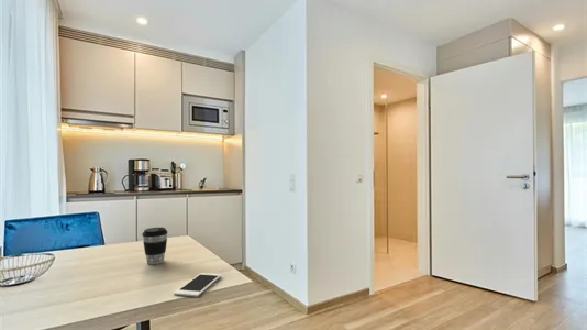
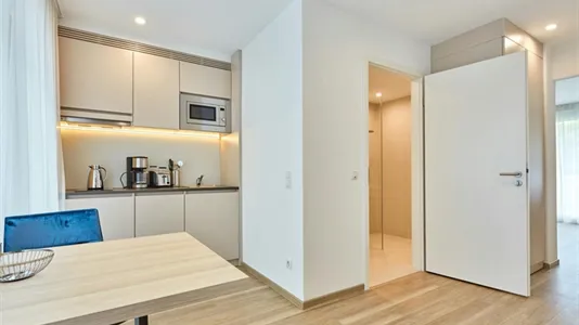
- coffee cup [141,227,168,265]
- cell phone [174,272,222,298]
